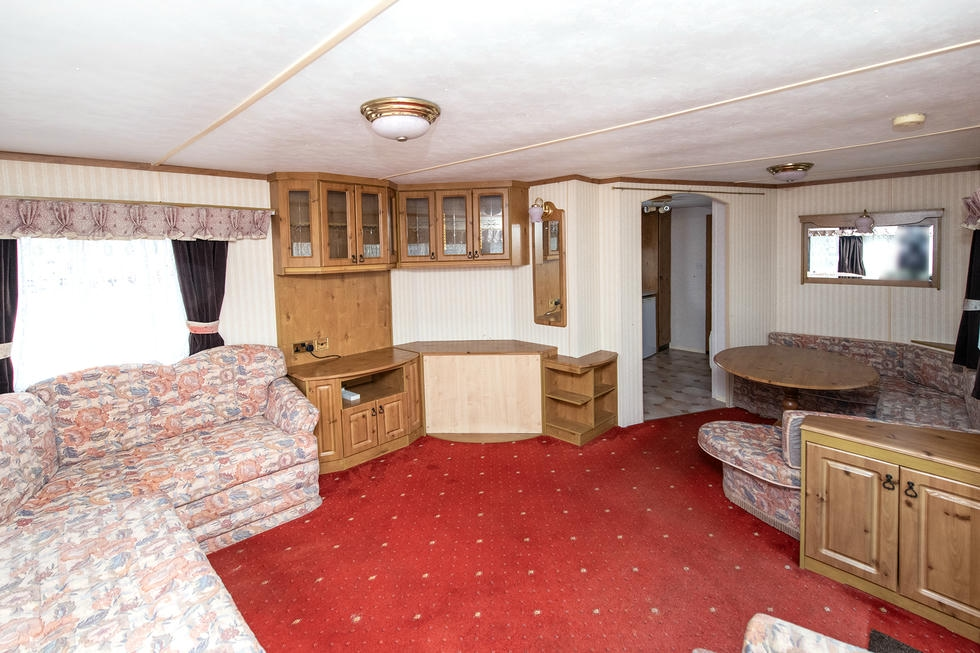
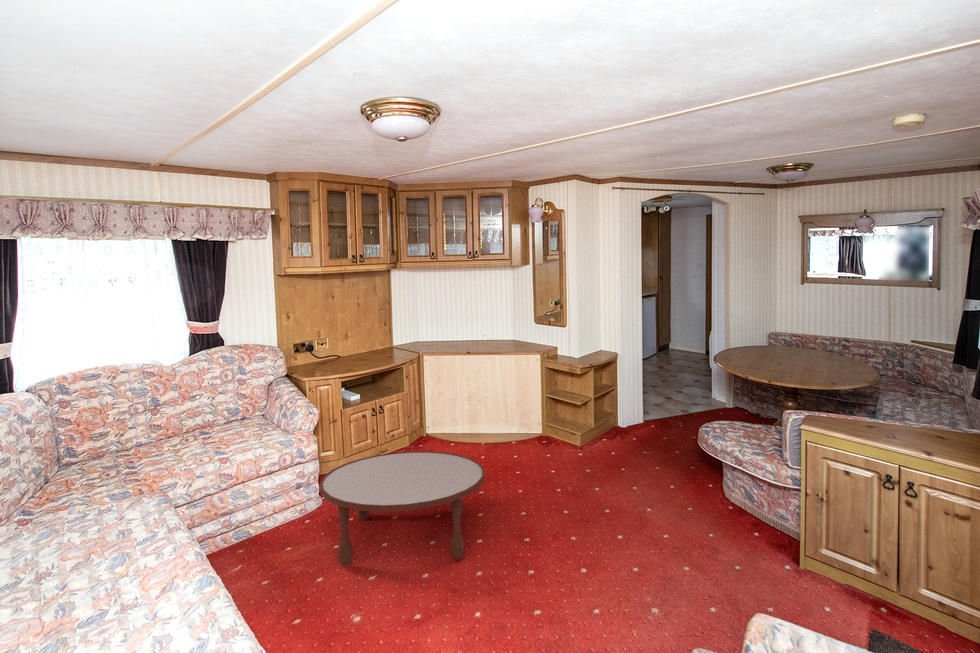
+ coffee table [319,450,486,566]
